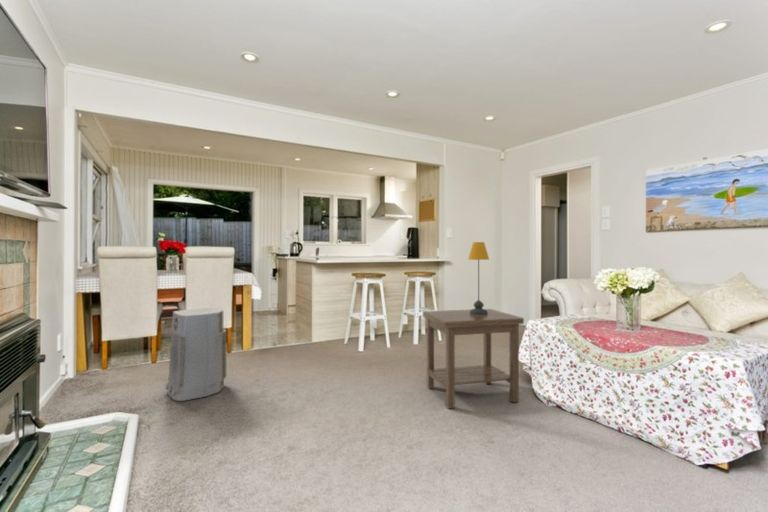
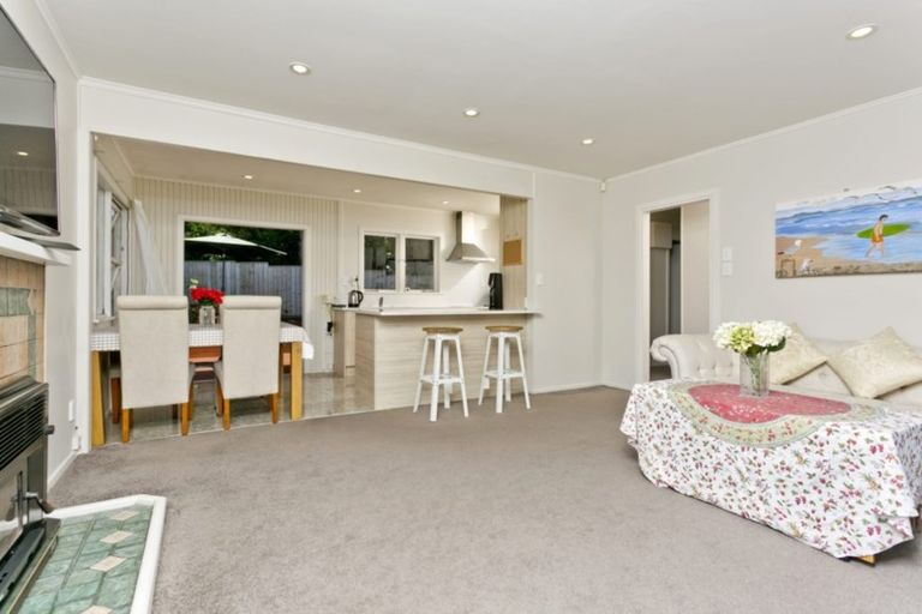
- side table [422,308,525,410]
- table lamp [467,241,490,315]
- air purifier [164,307,227,402]
